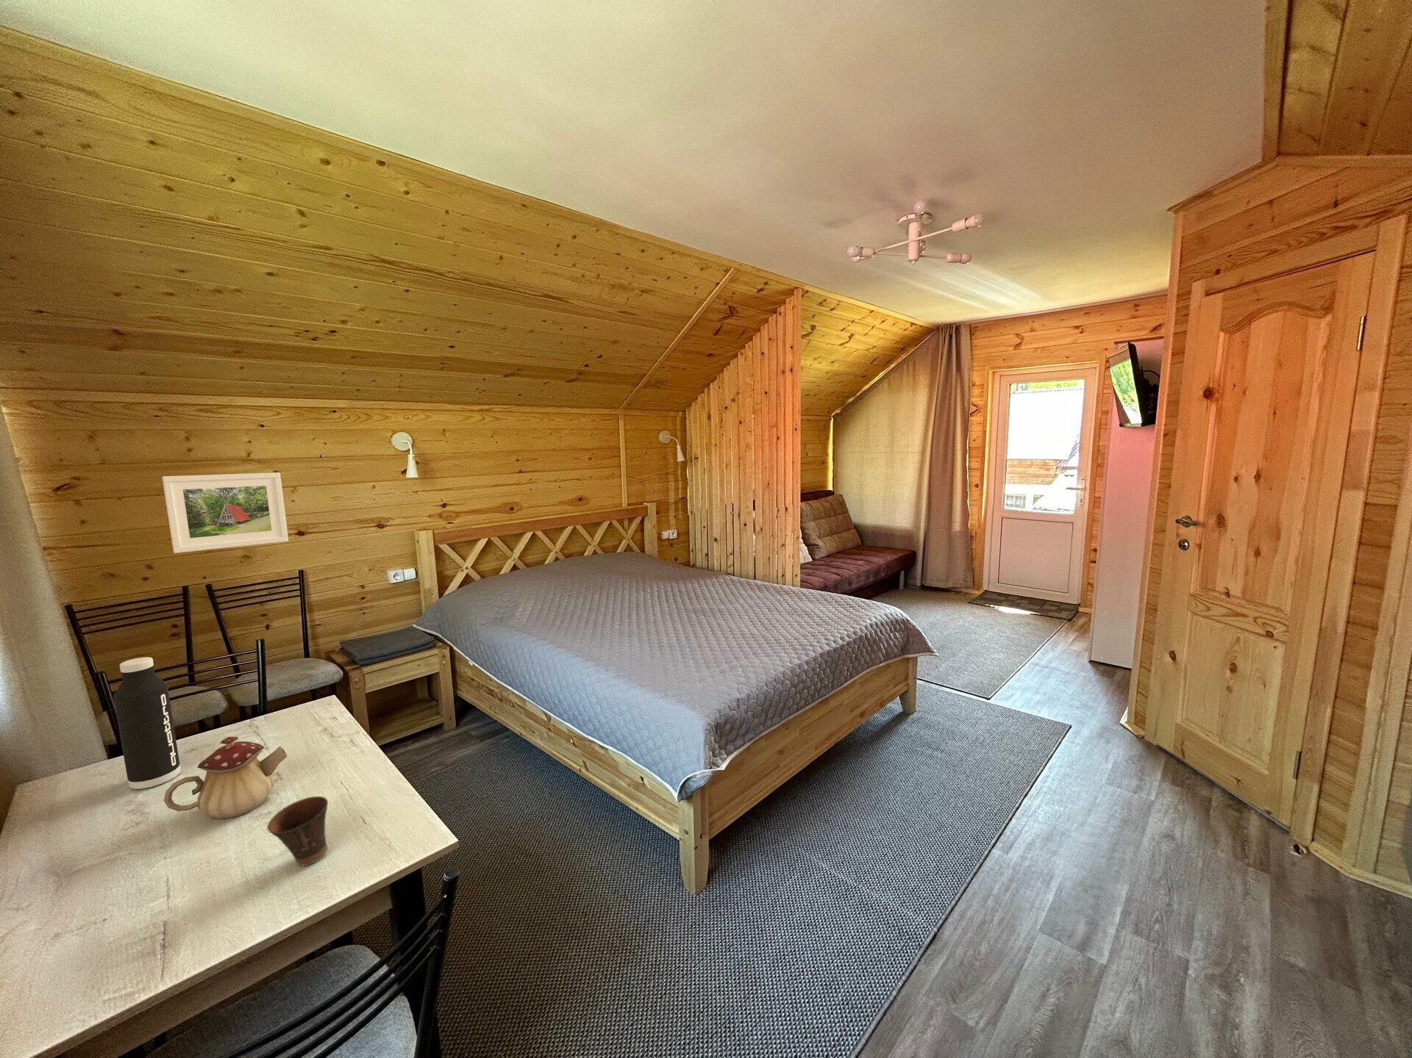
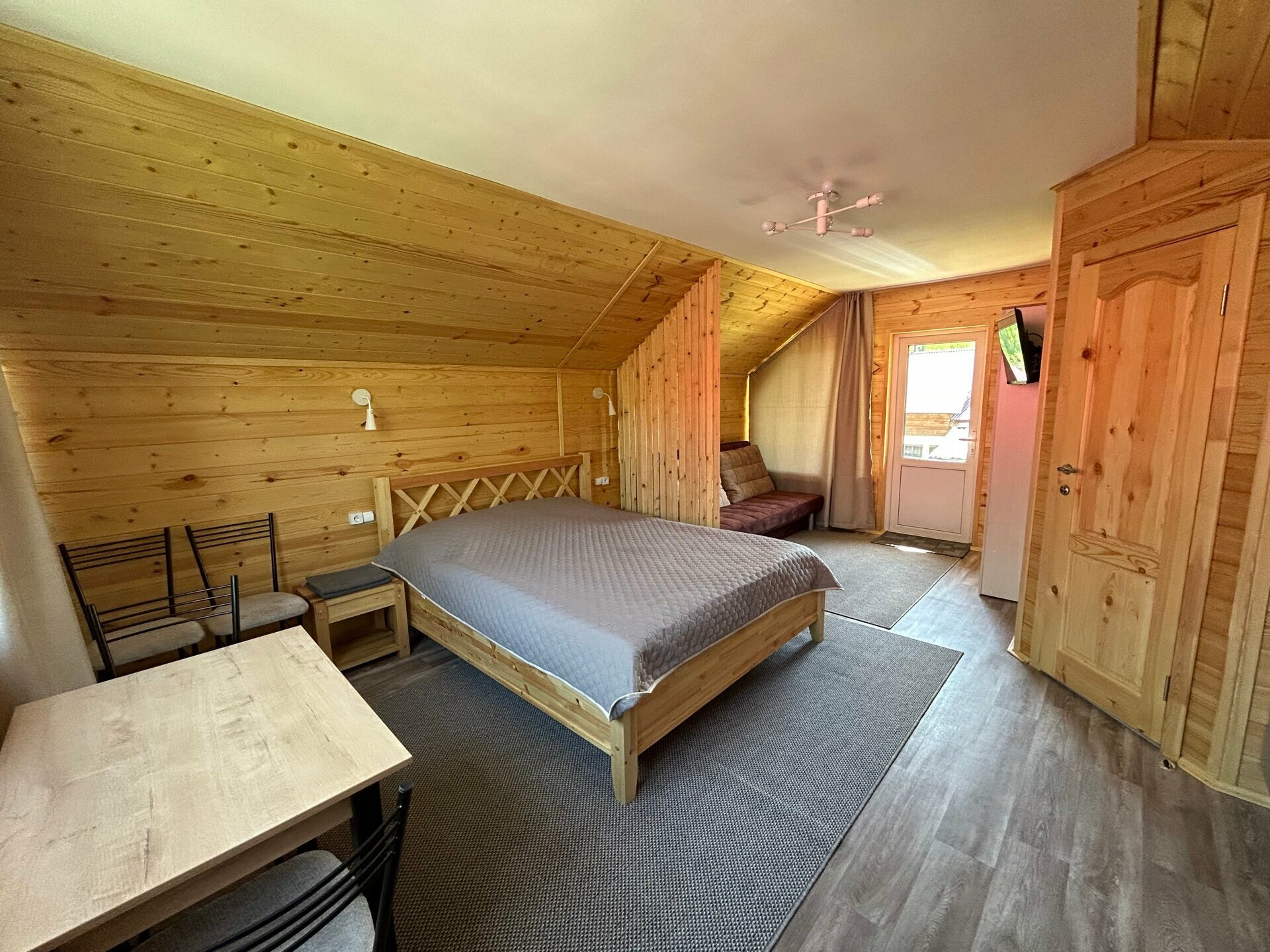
- cup [267,796,329,866]
- teapot [163,736,288,820]
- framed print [162,471,289,553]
- water bottle [112,656,181,790]
